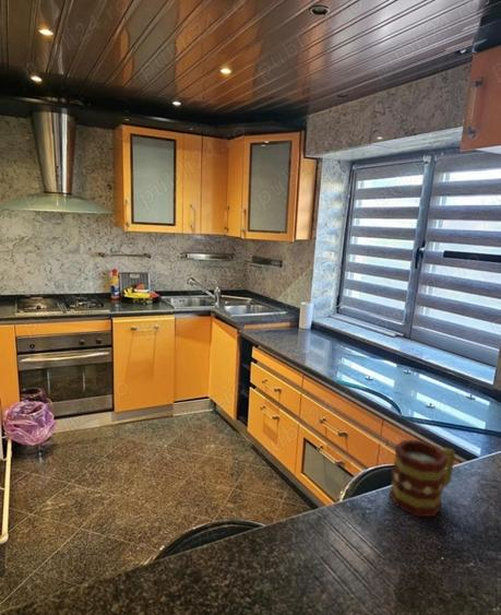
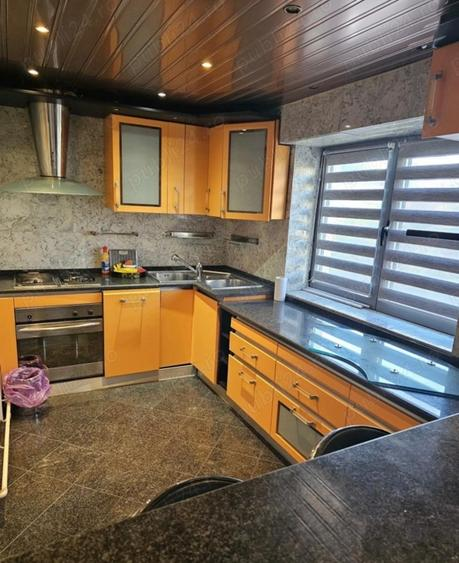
- mug [389,439,456,518]
